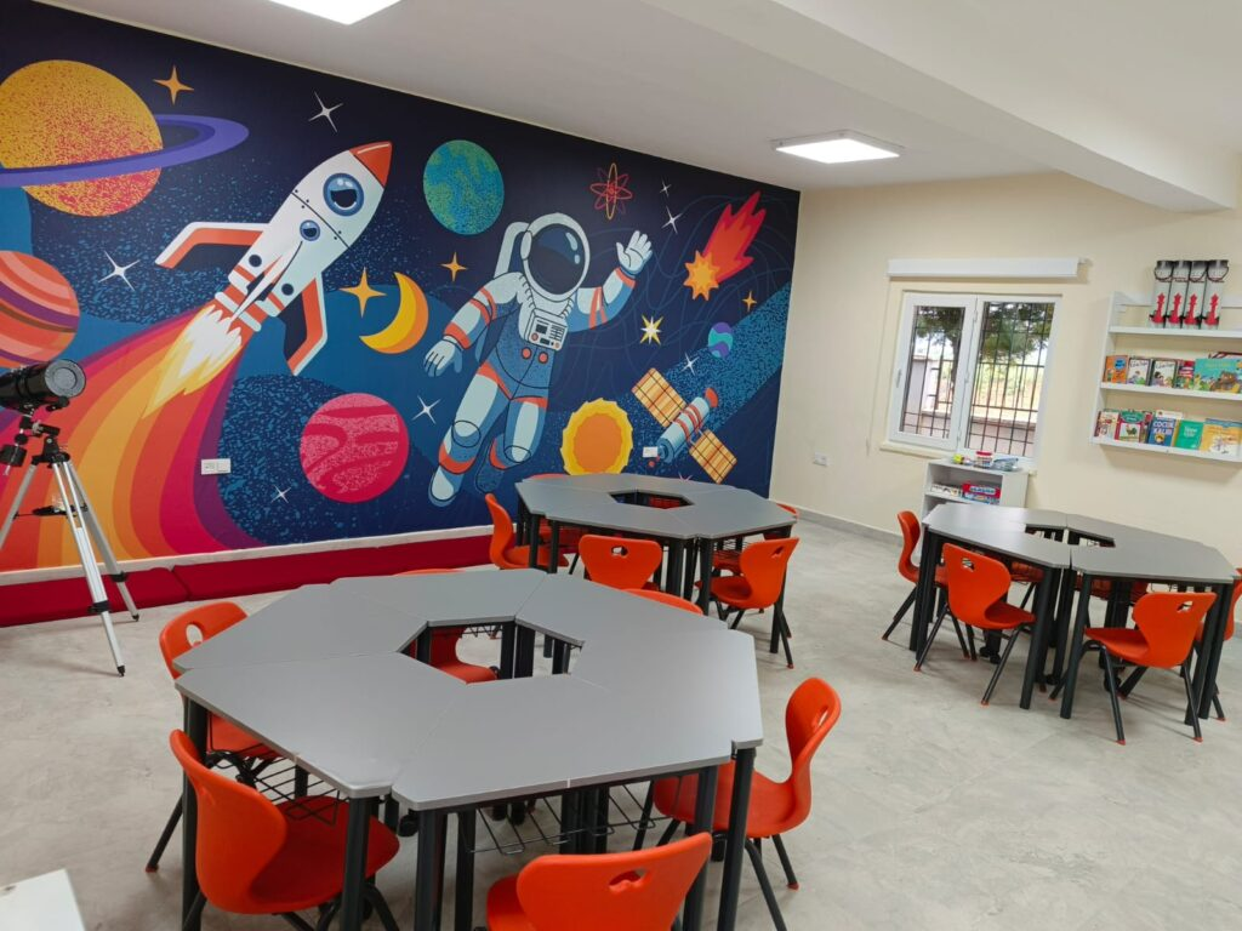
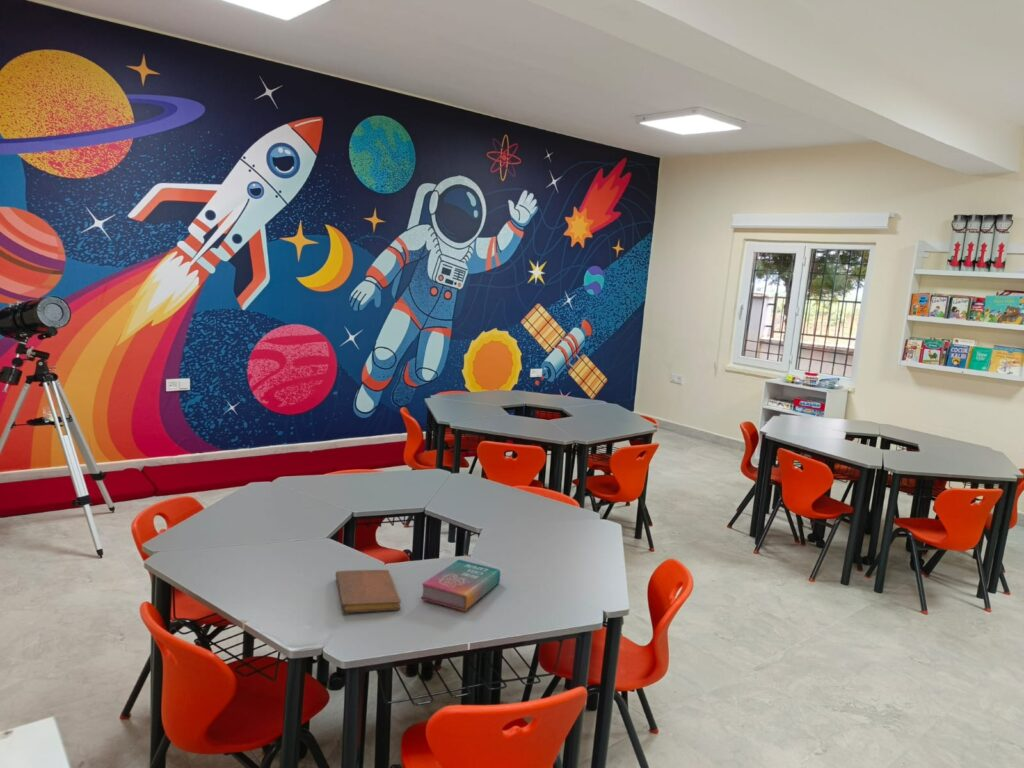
+ notebook [335,569,402,613]
+ book [420,559,501,612]
